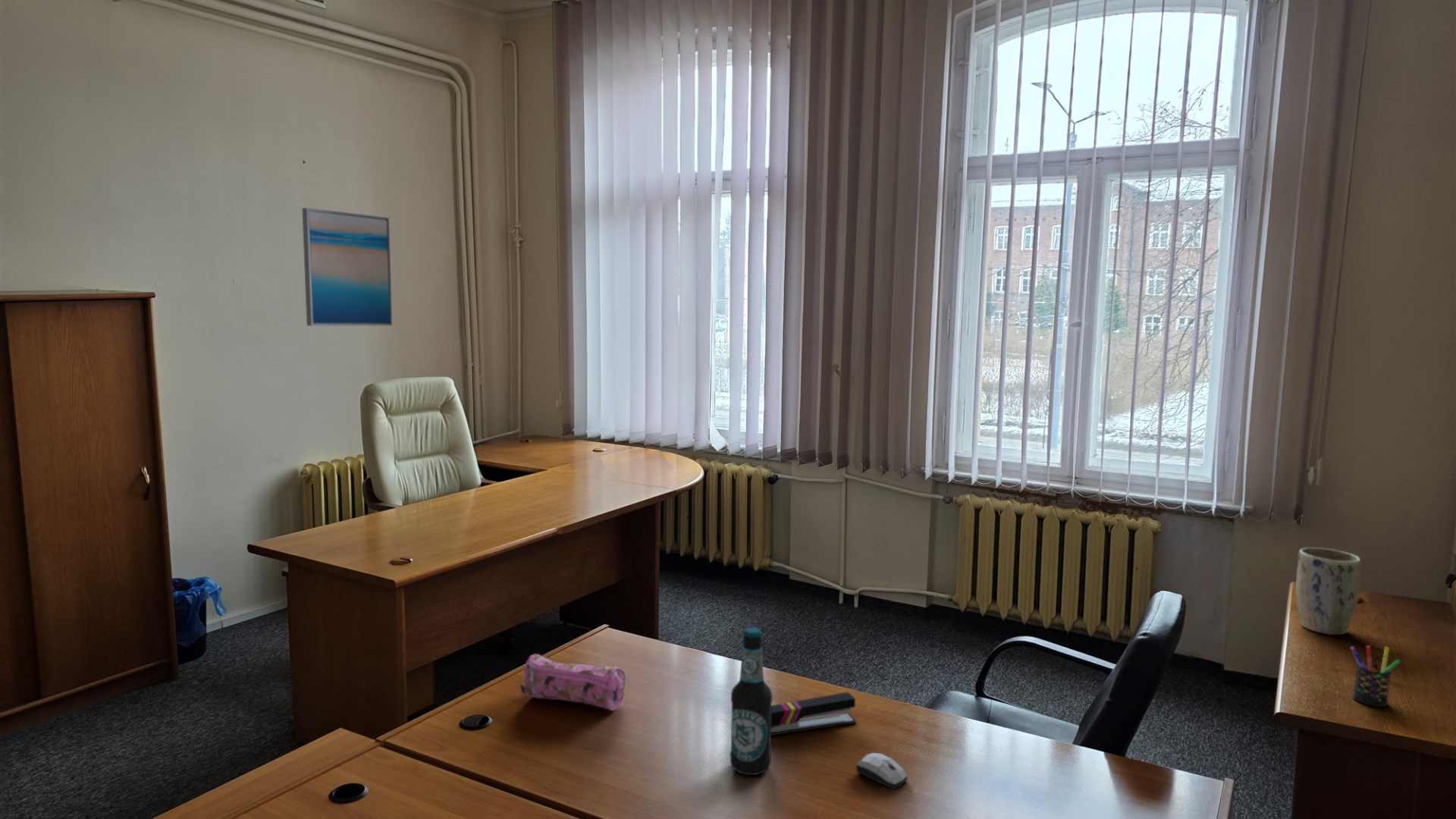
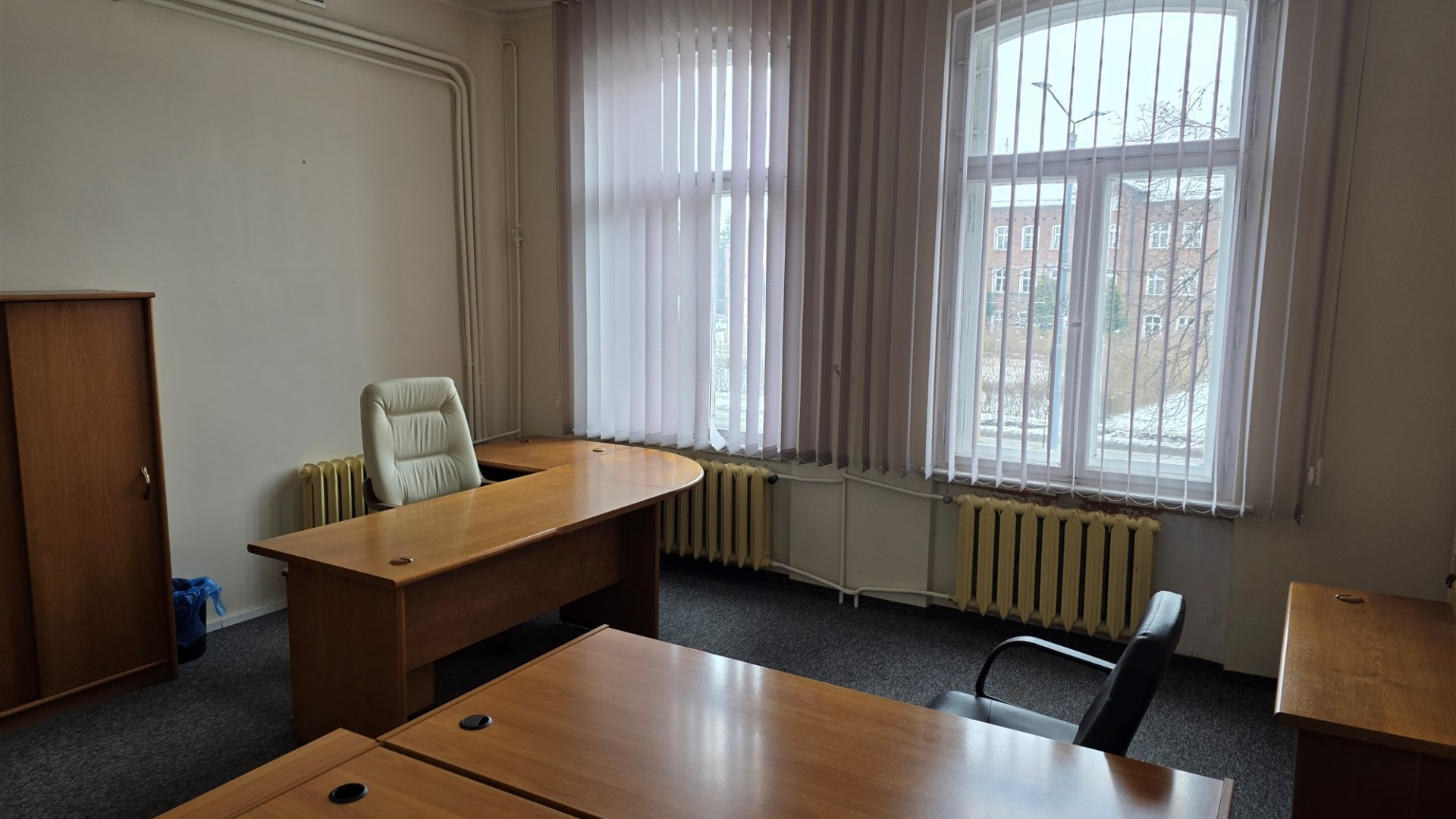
- computer mouse [855,752,908,789]
- pencil case [519,654,626,711]
- stapler [770,692,857,736]
- plant pot [1295,547,1362,635]
- bottle [730,627,773,776]
- wall art [301,207,393,327]
- pen holder [1349,645,1401,708]
